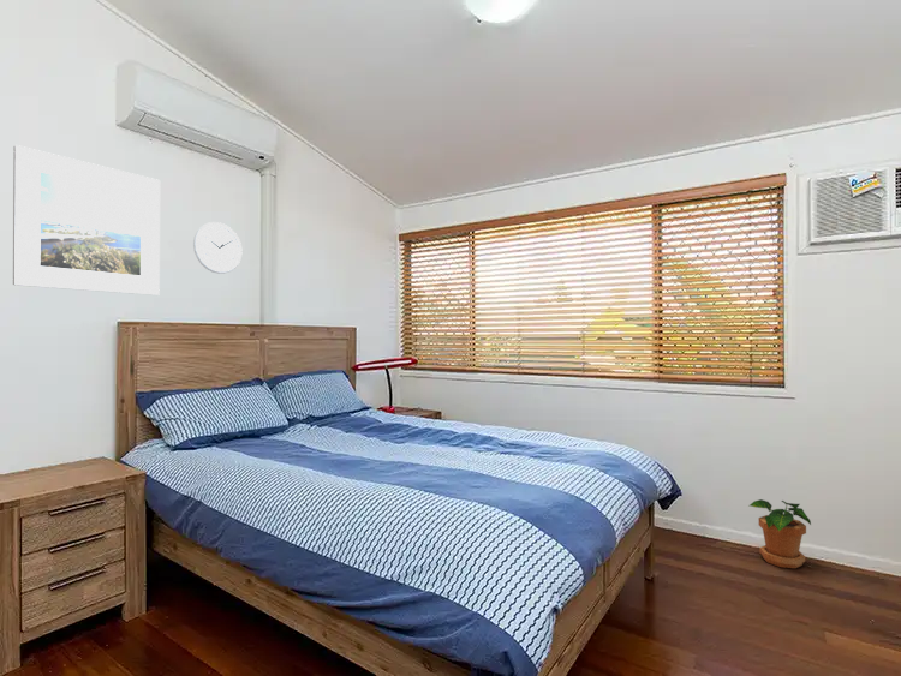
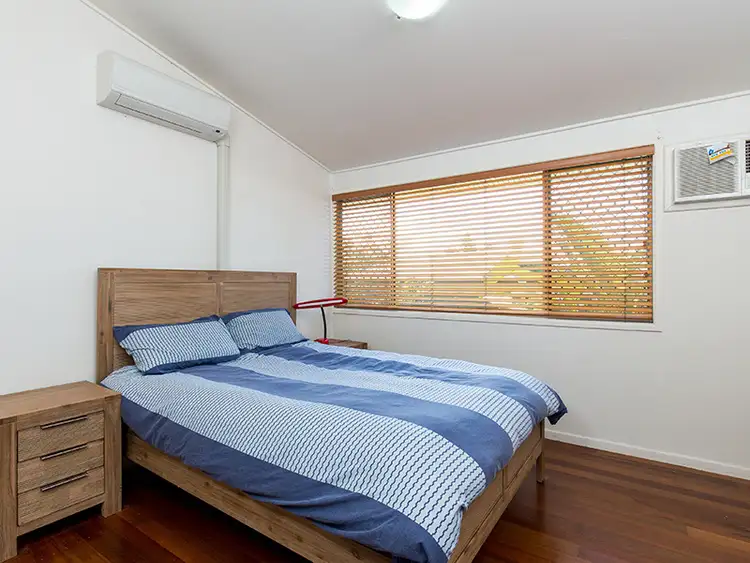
- wall clock [192,221,244,275]
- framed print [12,144,161,297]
- potted plant [747,498,812,569]
